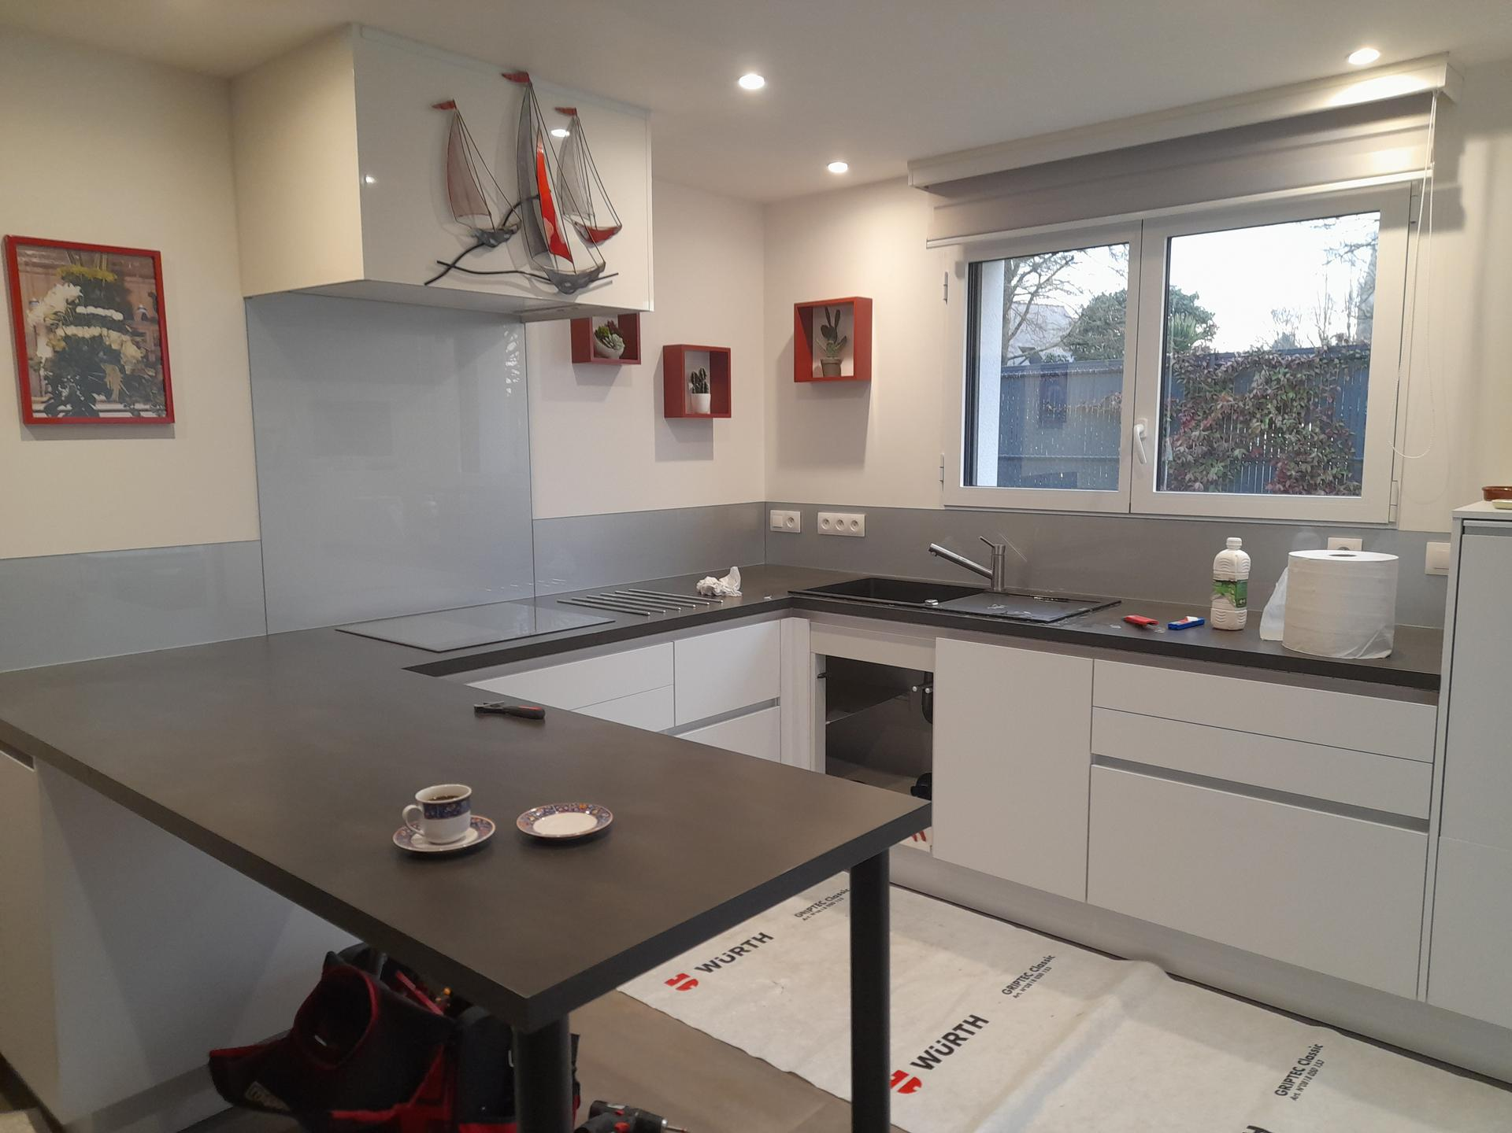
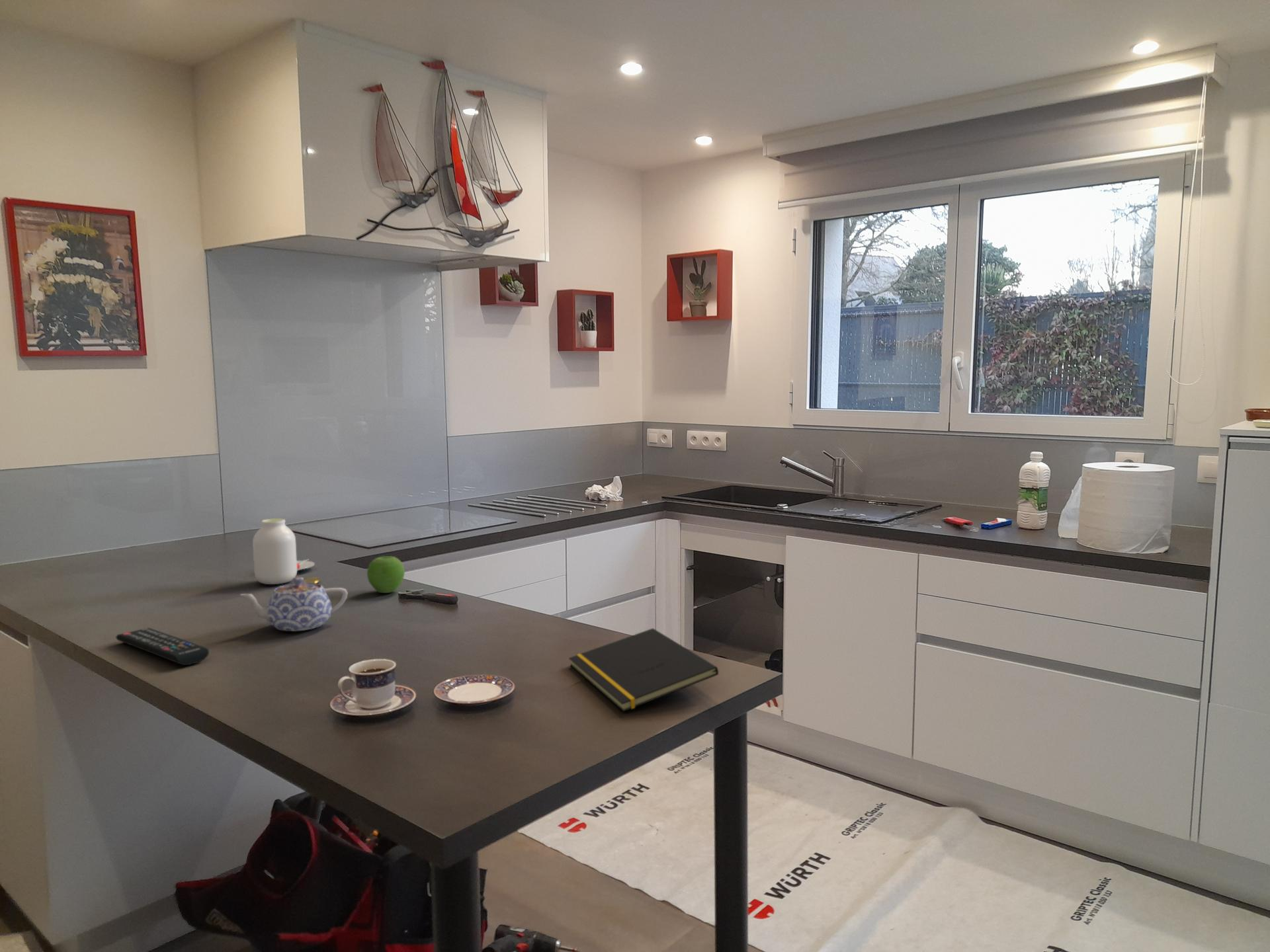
+ remote control [115,627,210,666]
+ notepad [568,627,719,712]
+ jar [252,518,321,585]
+ fruit [366,555,405,594]
+ teapot [239,576,348,632]
